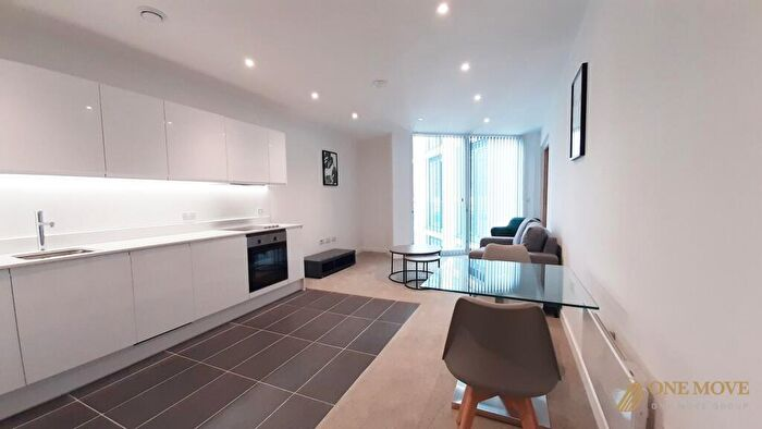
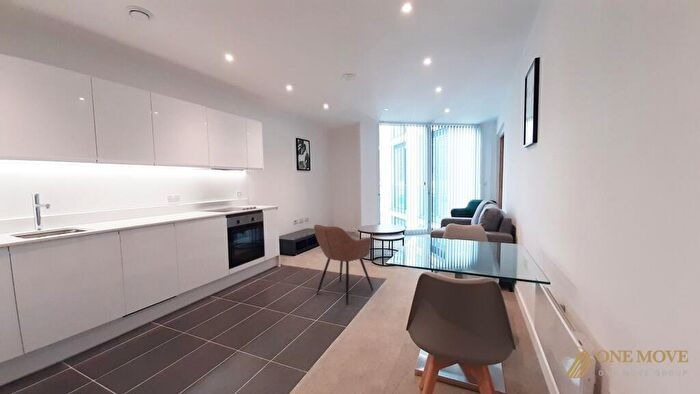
+ armchair [313,224,374,305]
